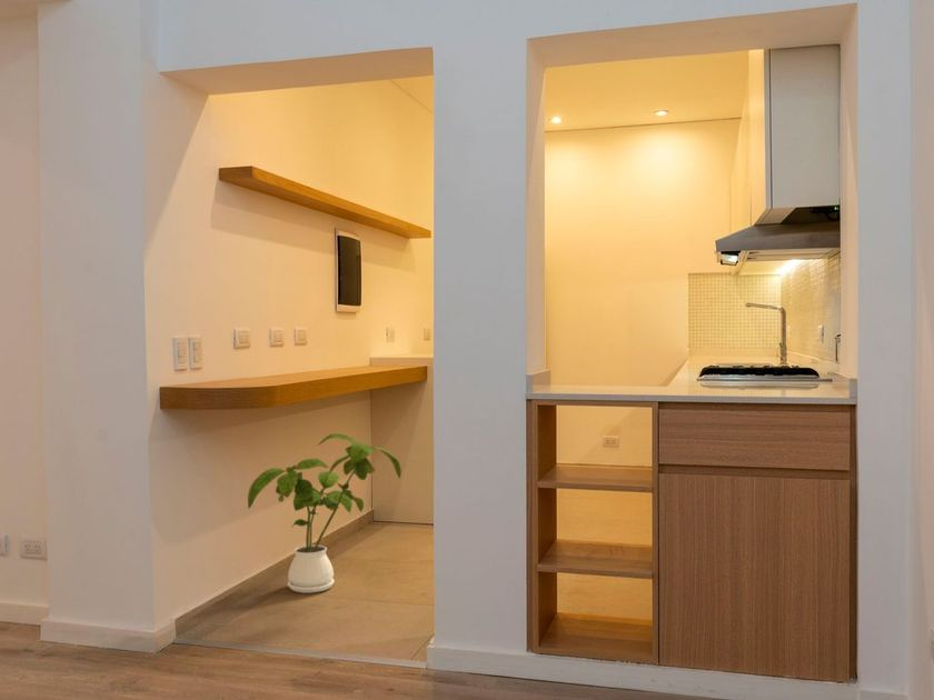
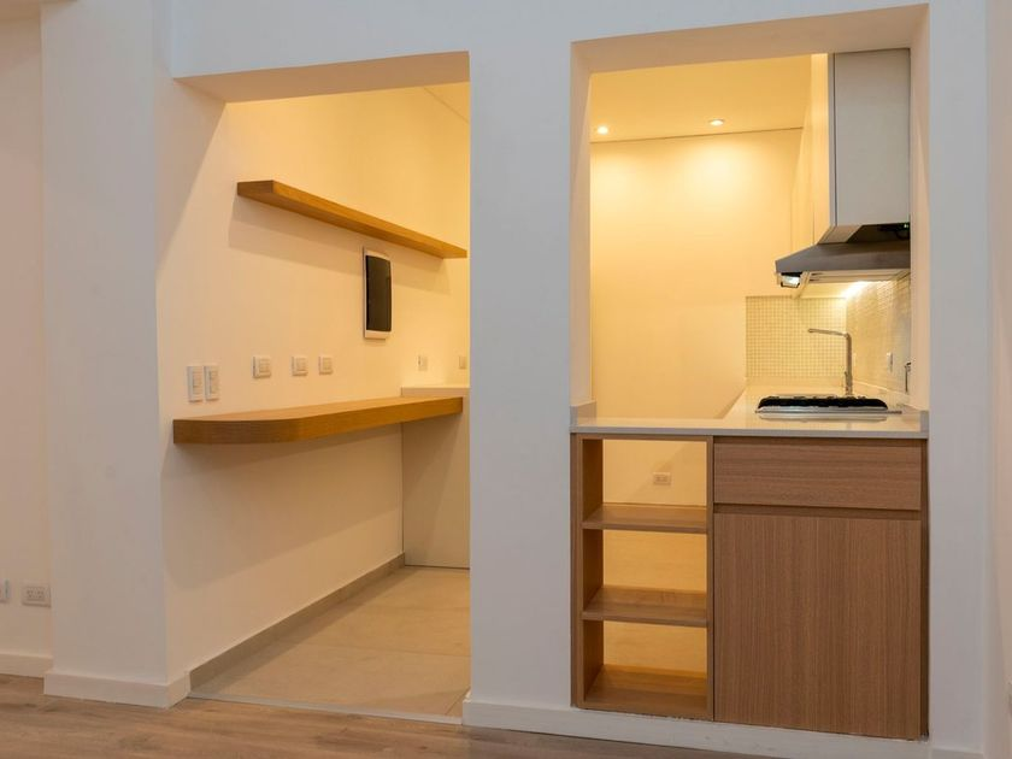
- house plant [247,432,403,594]
